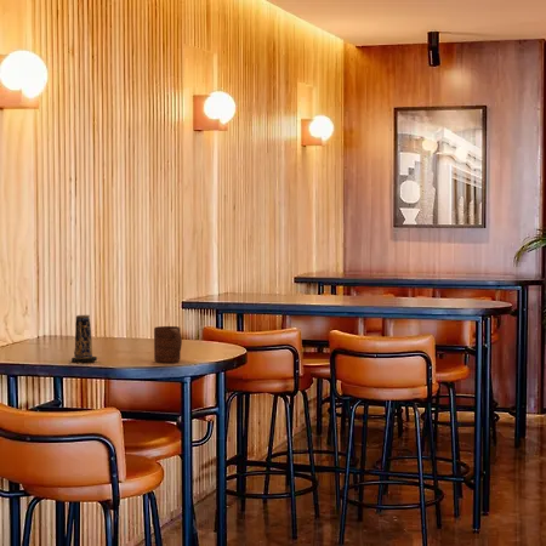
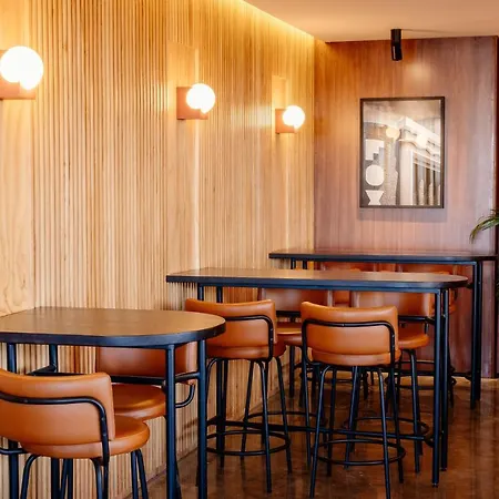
- cup [153,325,183,363]
- candle [70,314,98,363]
